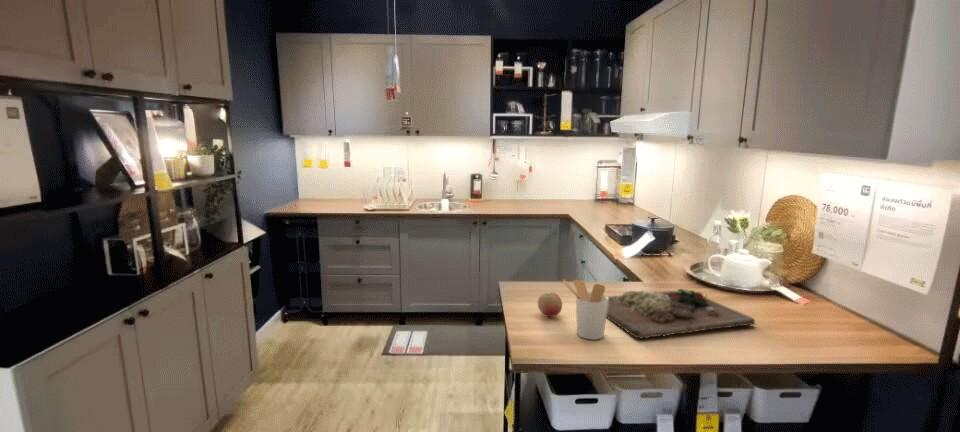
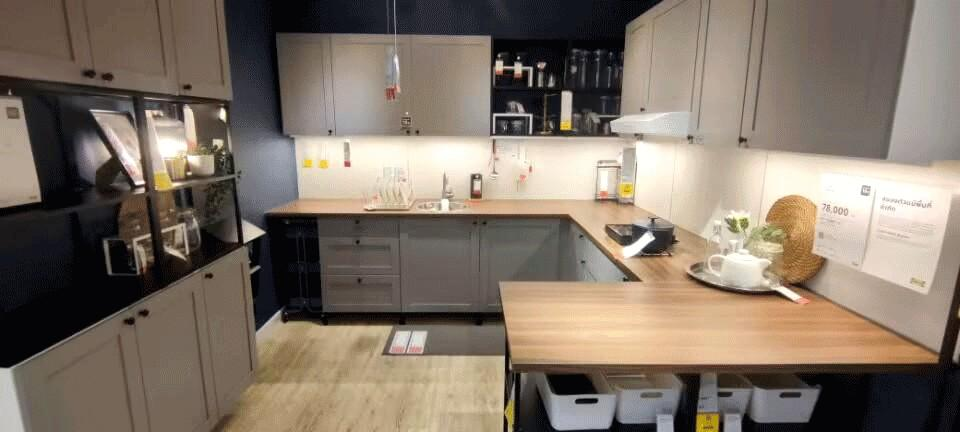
- fruit [537,291,563,318]
- utensil holder [562,279,609,341]
- cutting board [606,288,757,340]
